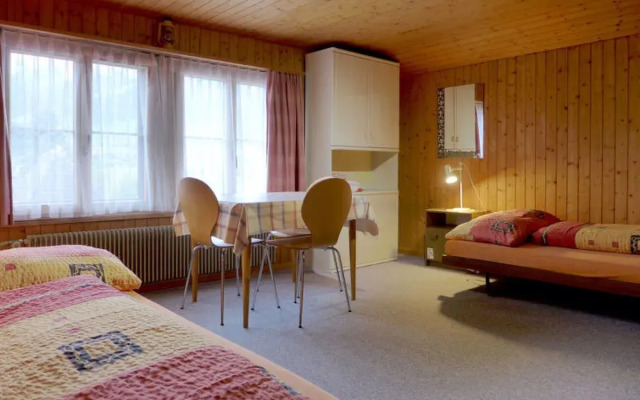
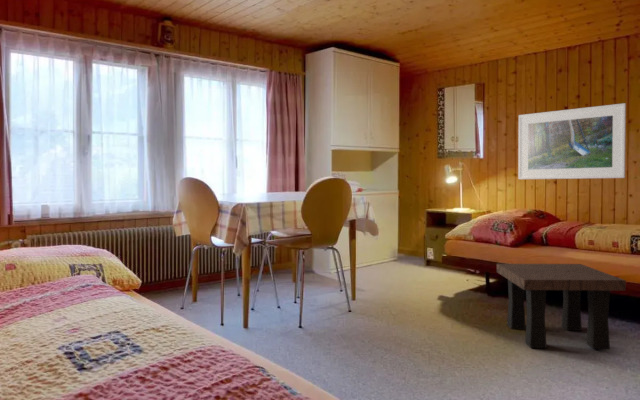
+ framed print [517,102,627,180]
+ side table [496,263,627,350]
